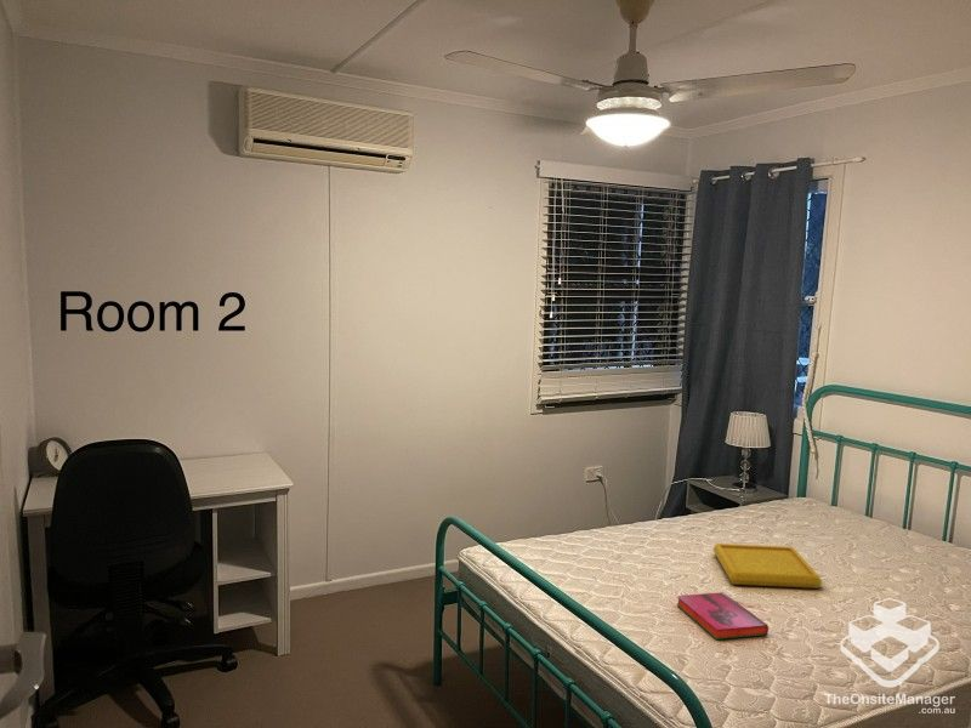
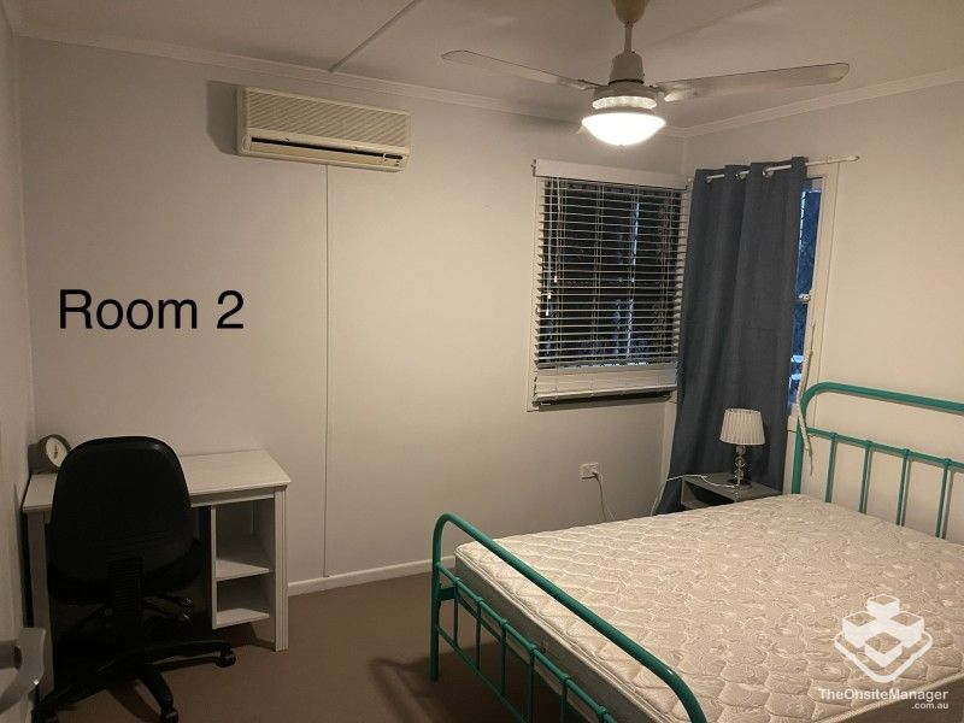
- hardback book [676,591,770,641]
- serving tray [711,542,823,590]
